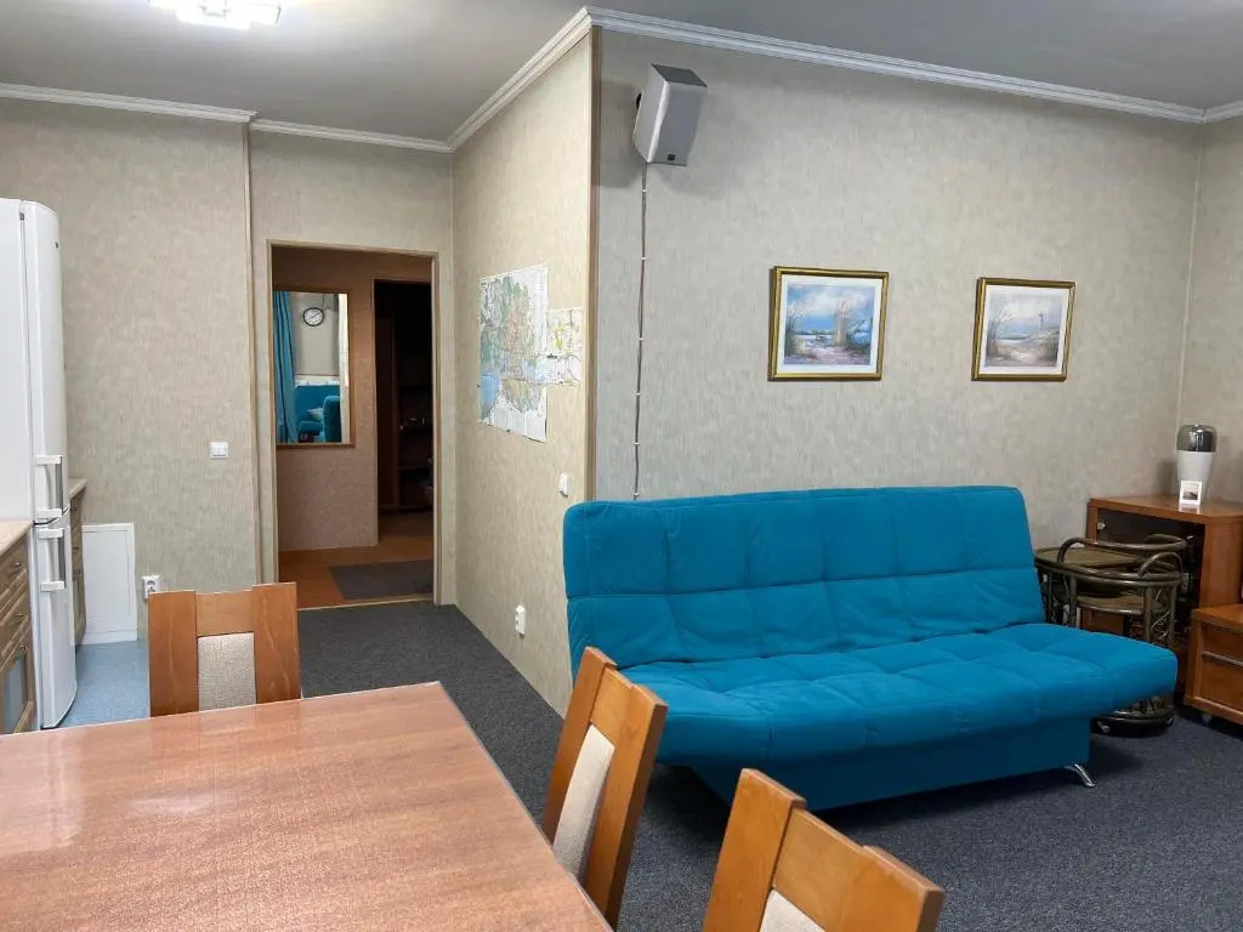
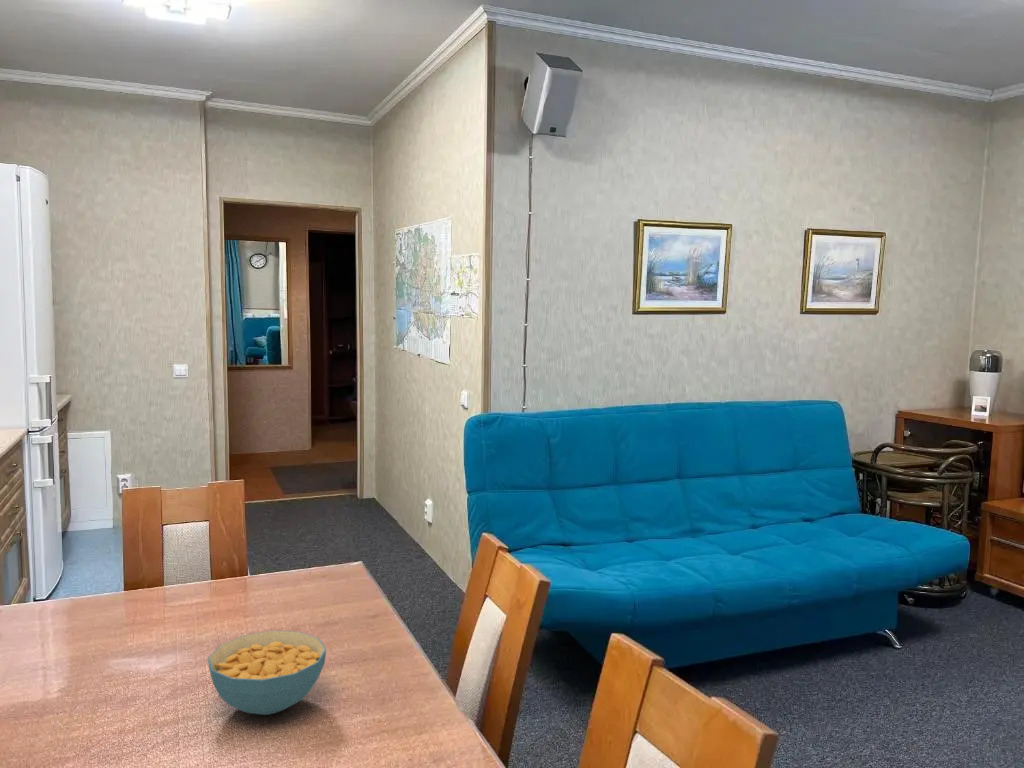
+ cereal bowl [207,630,328,716]
